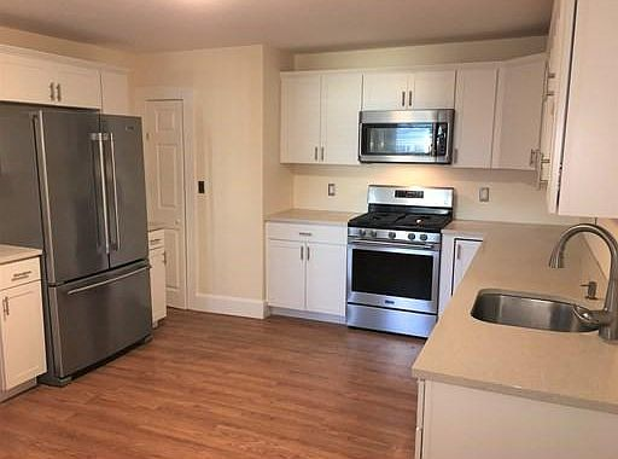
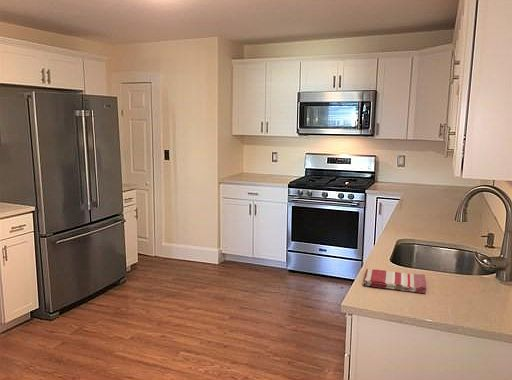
+ dish towel [362,268,428,294]
